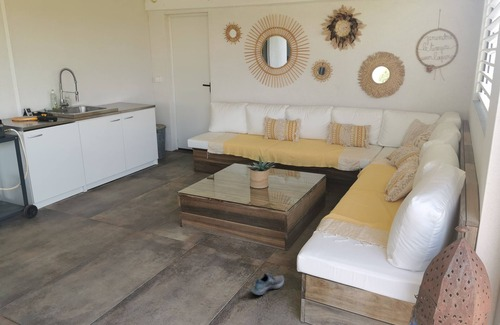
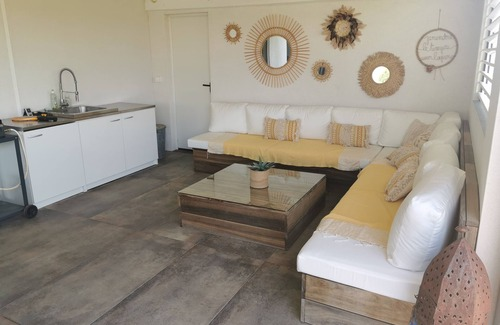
- shoe [250,272,285,296]
